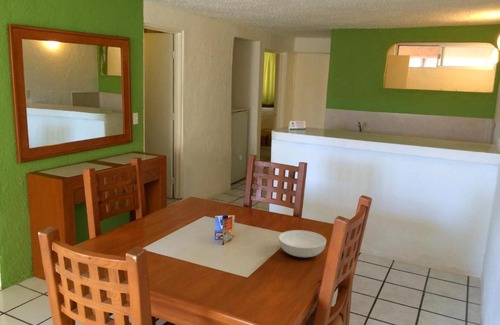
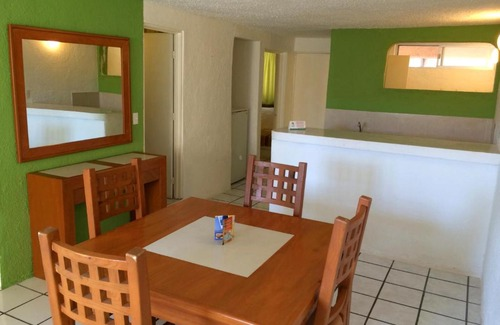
- serving bowl [278,229,327,258]
